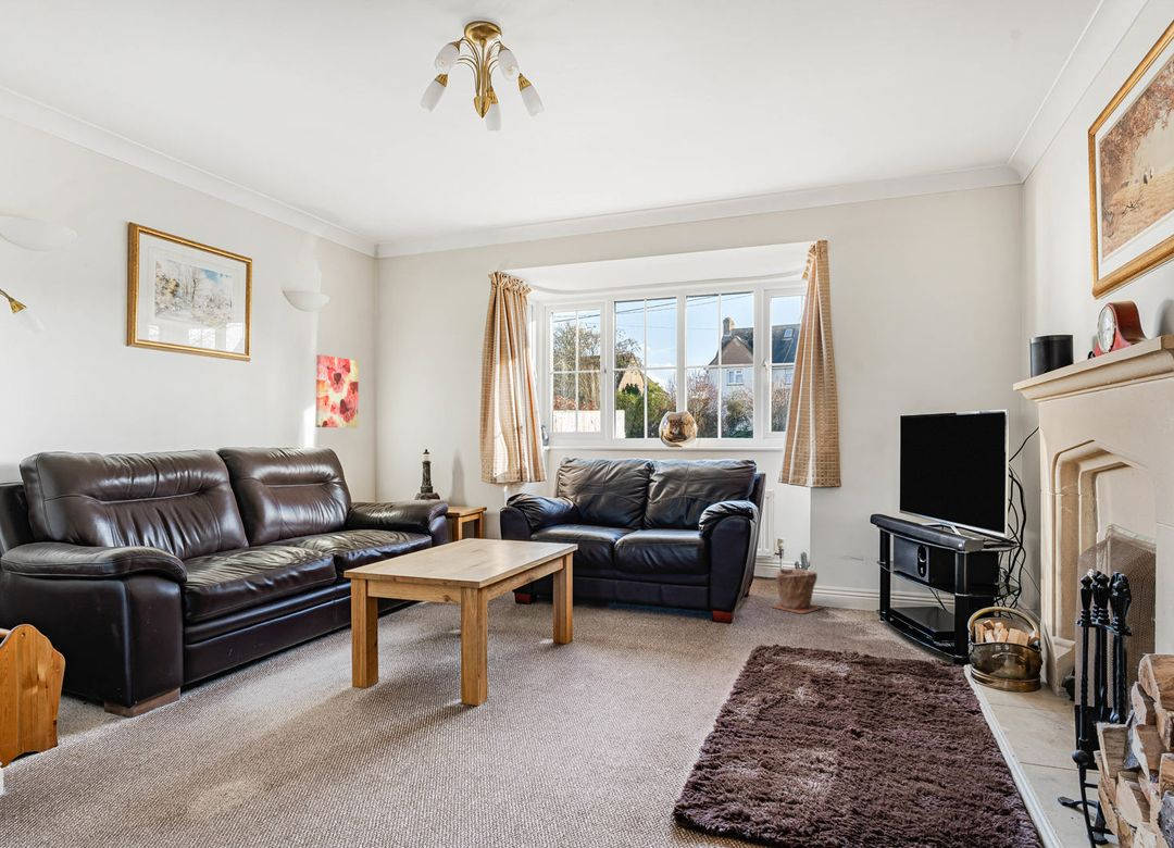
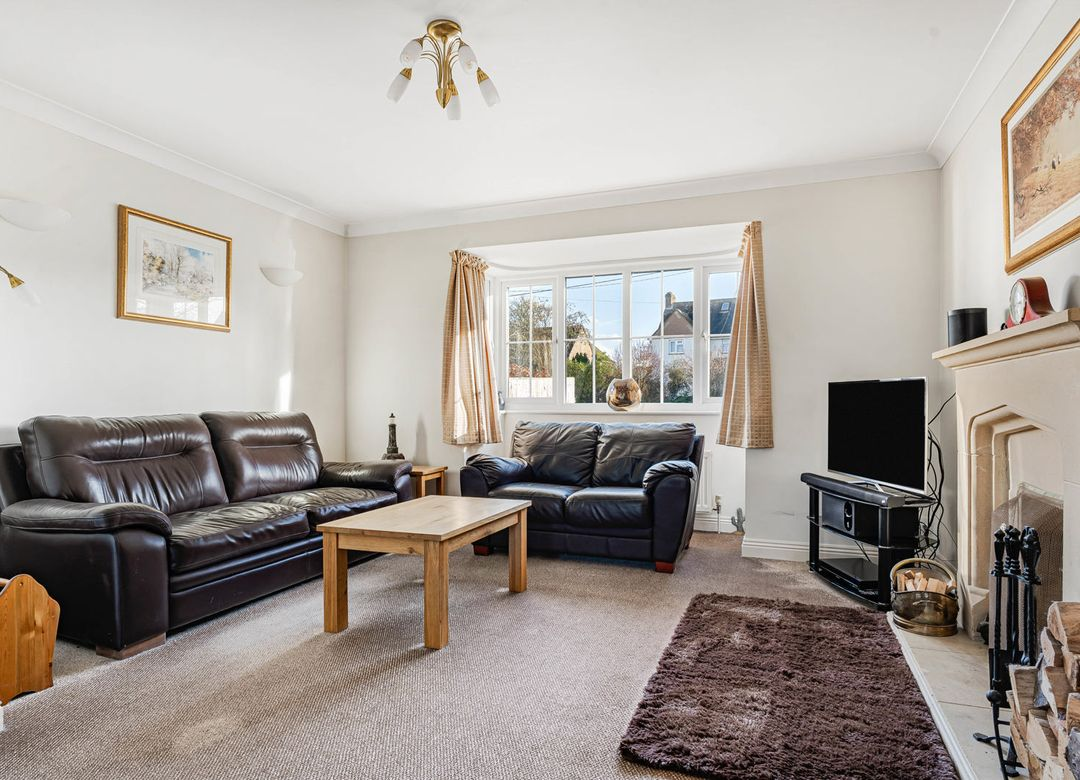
- wall art [314,354,360,428]
- plant pot [771,568,822,615]
